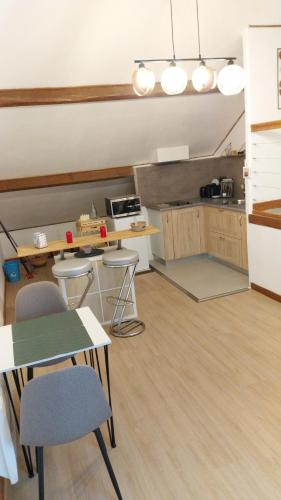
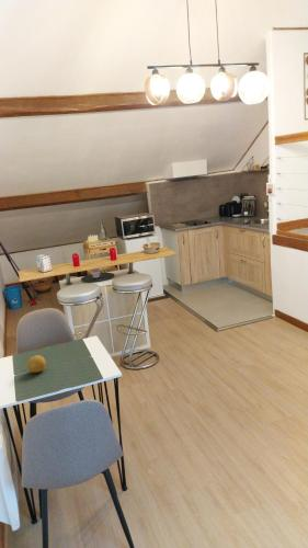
+ fruit [26,354,47,374]
